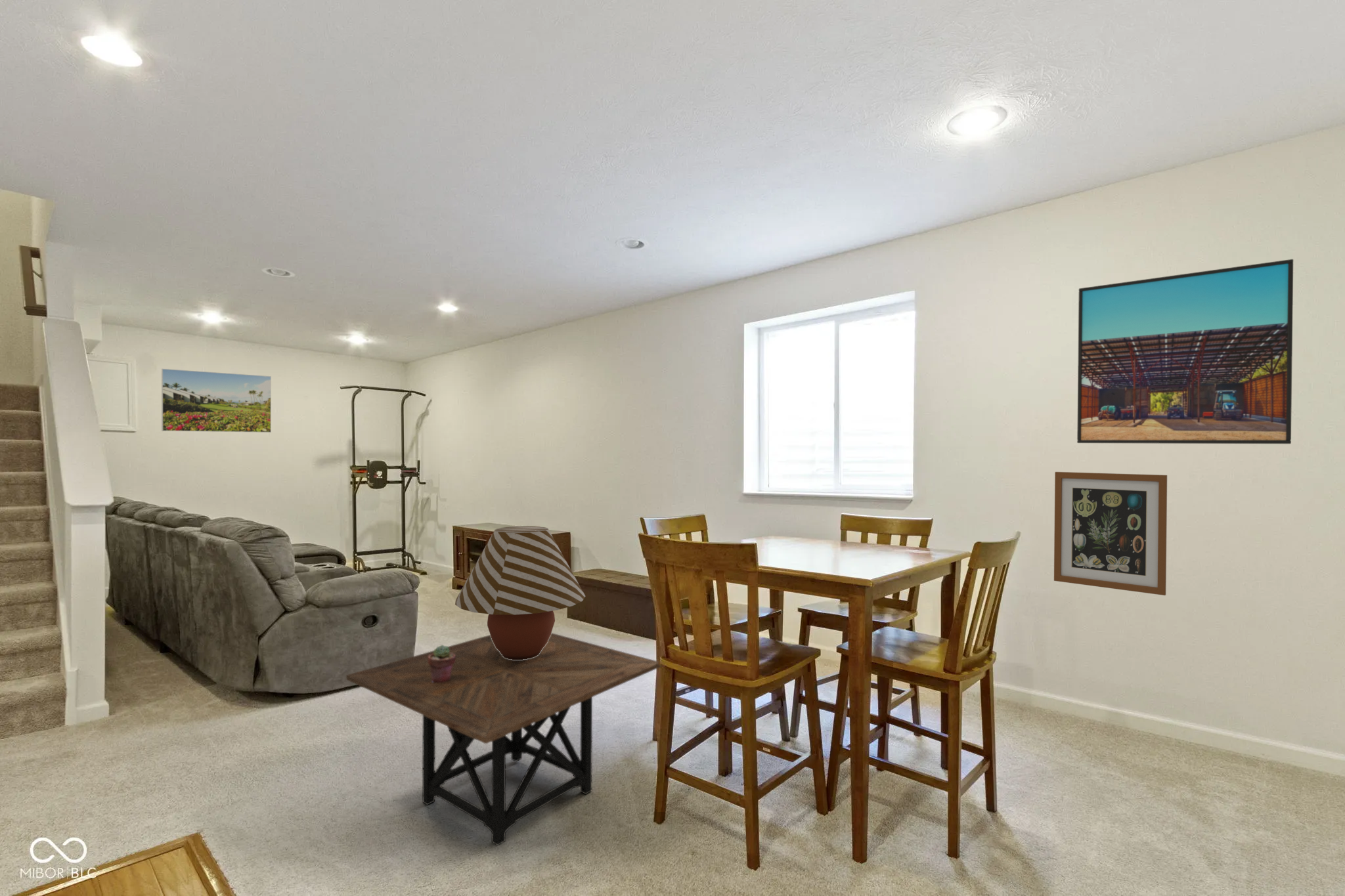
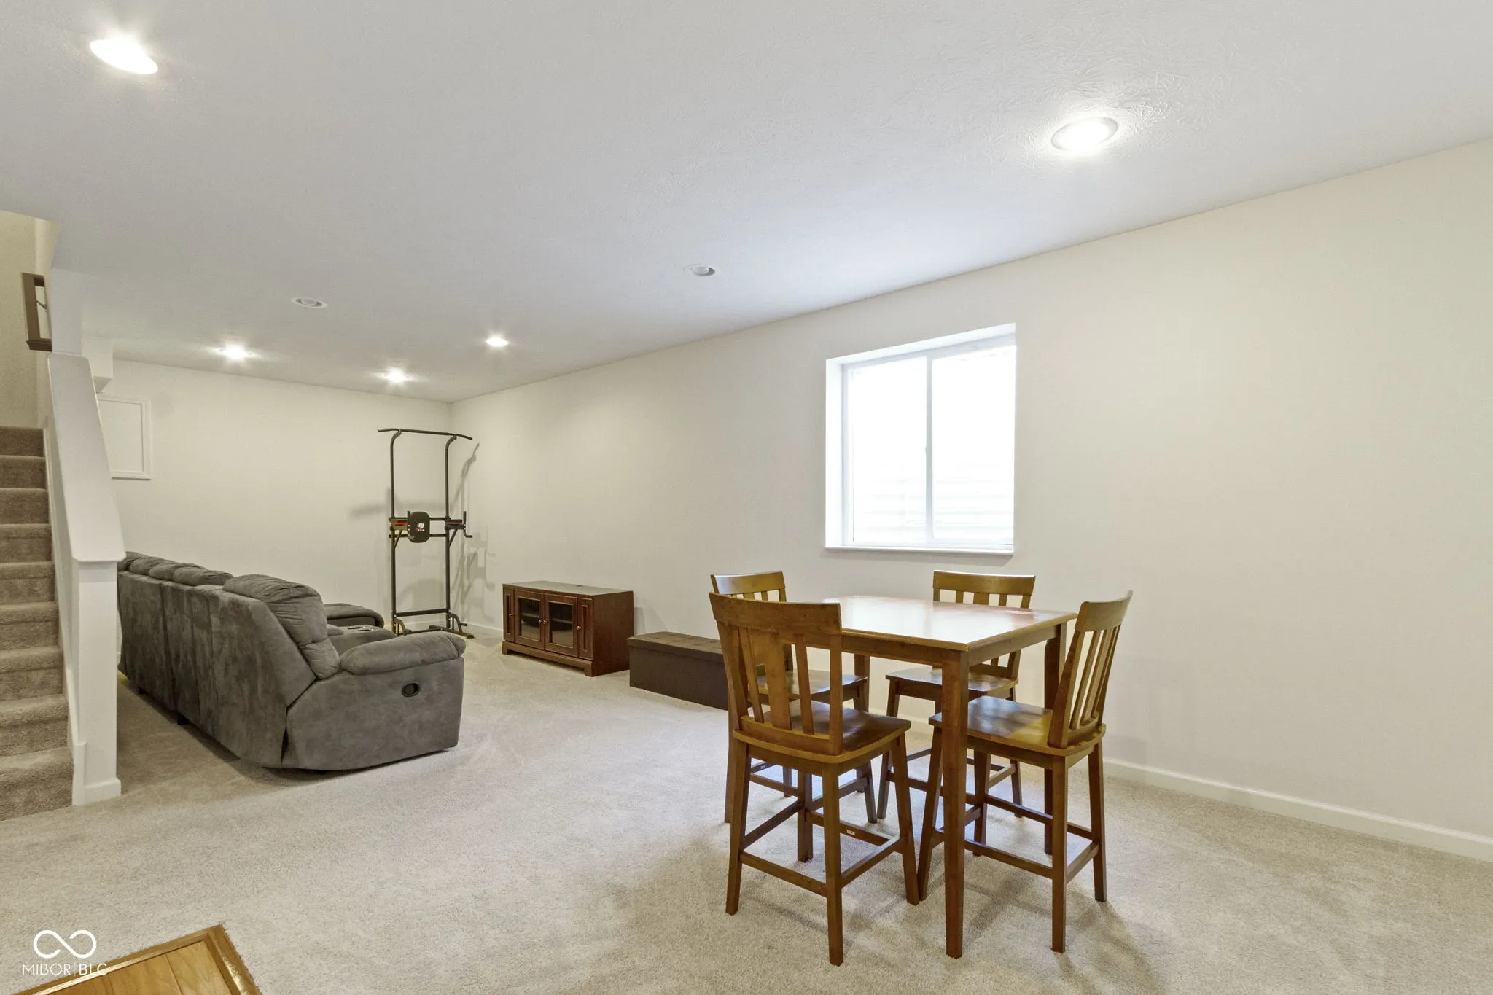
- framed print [161,368,272,433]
- table lamp [454,525,586,660]
- wall art [1053,471,1168,596]
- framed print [1076,259,1294,444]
- potted succulent [428,644,456,683]
- side table [345,632,662,846]
